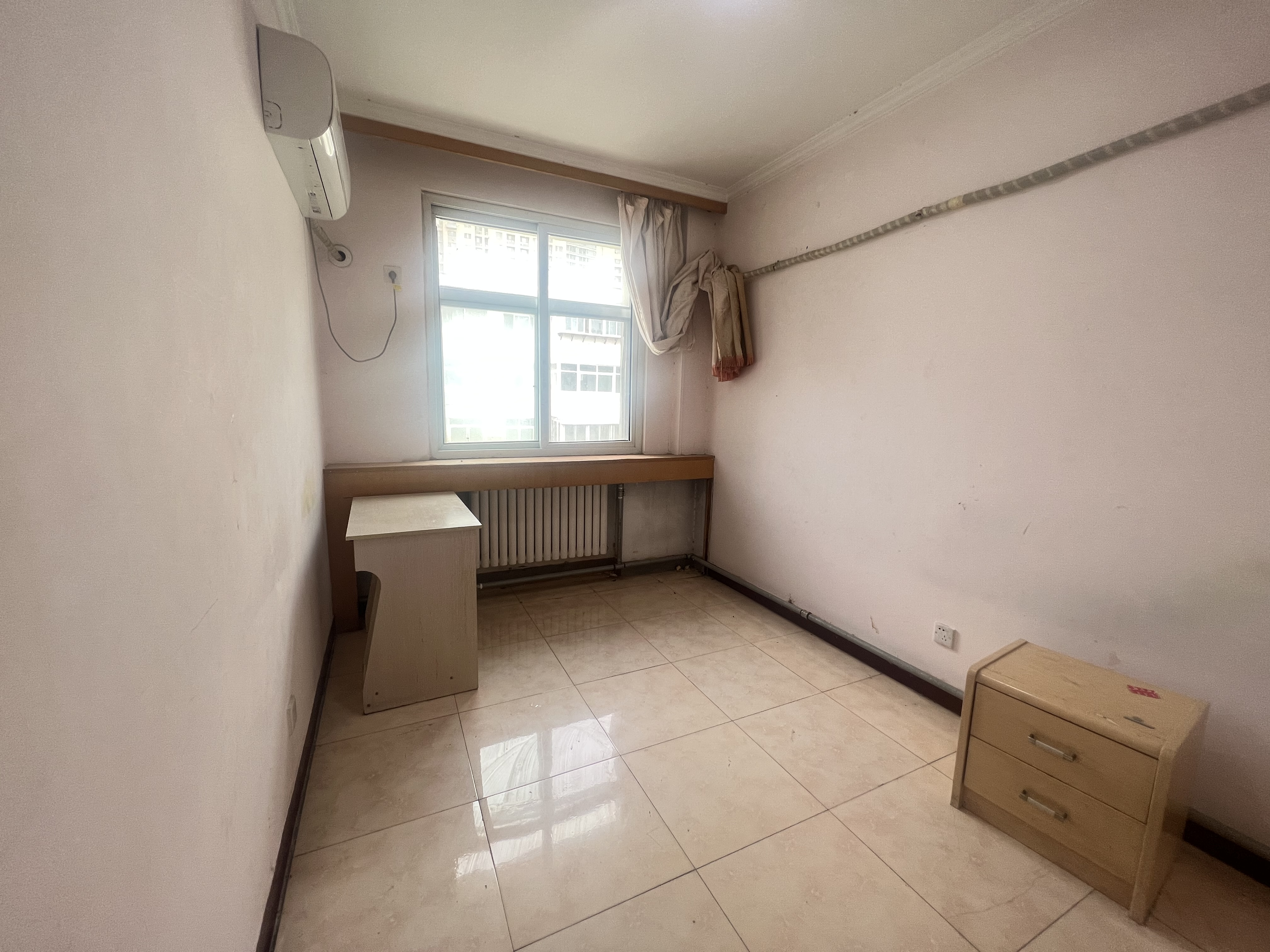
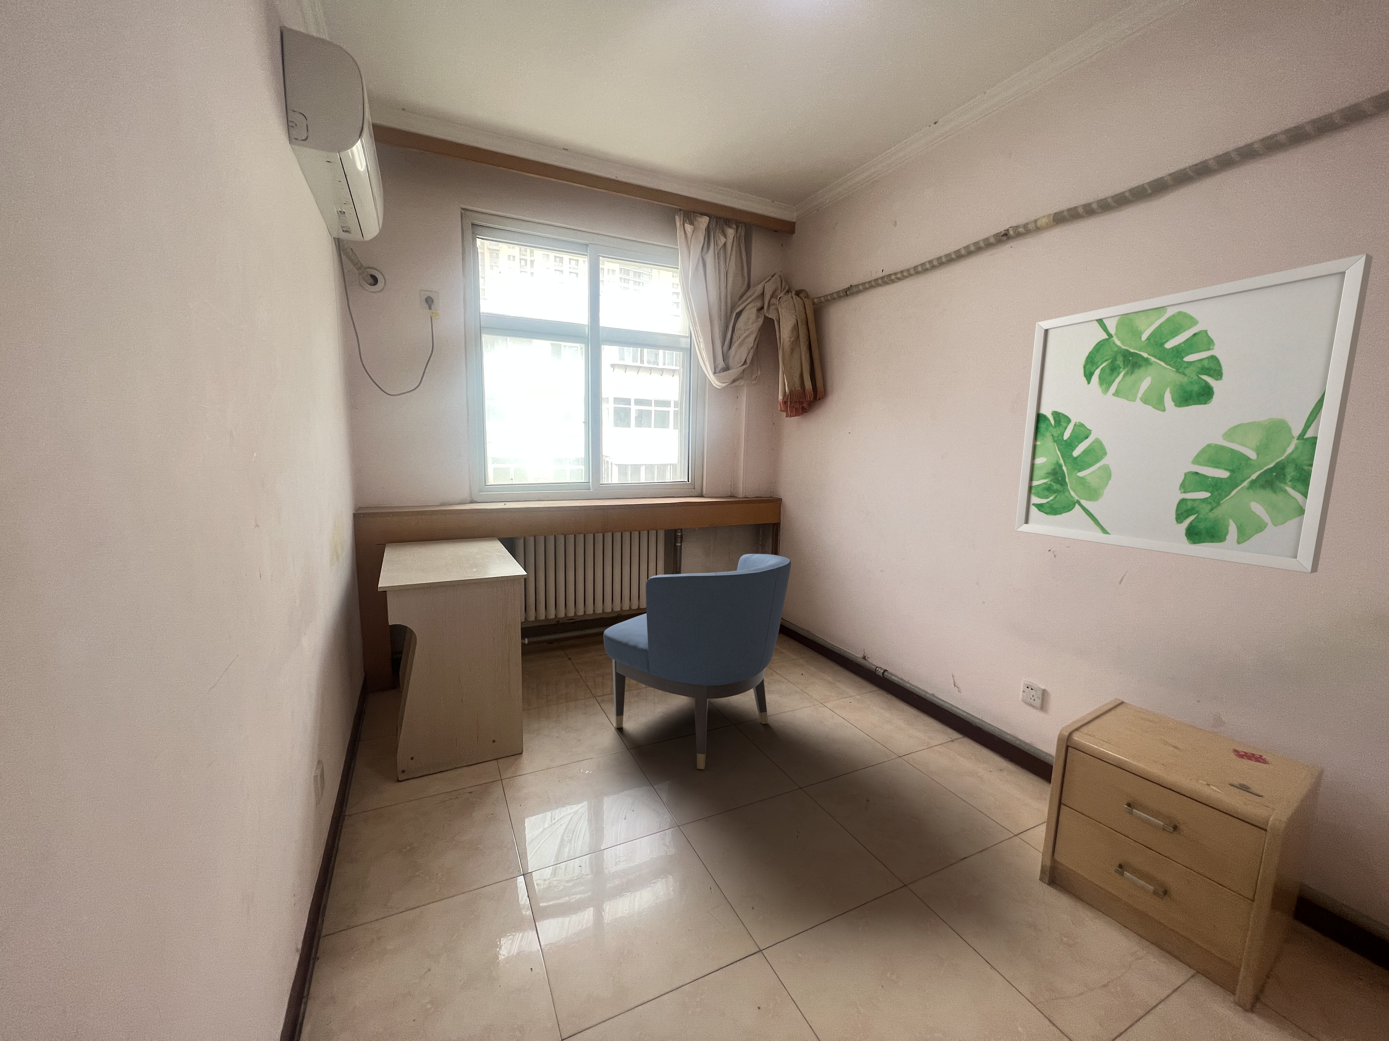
+ chair [604,553,792,770]
+ wall art [1015,253,1374,573]
